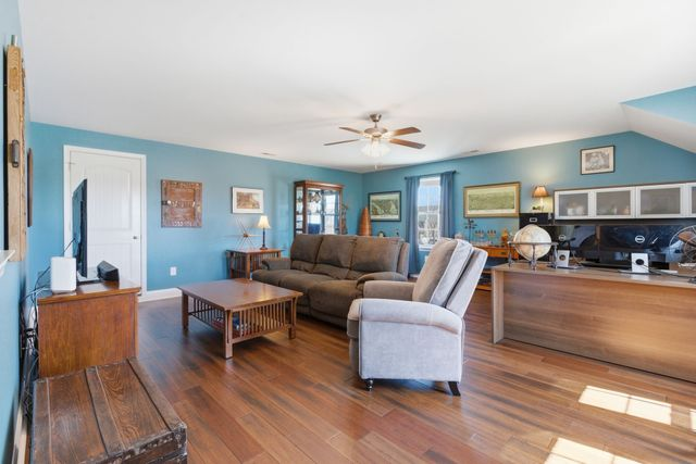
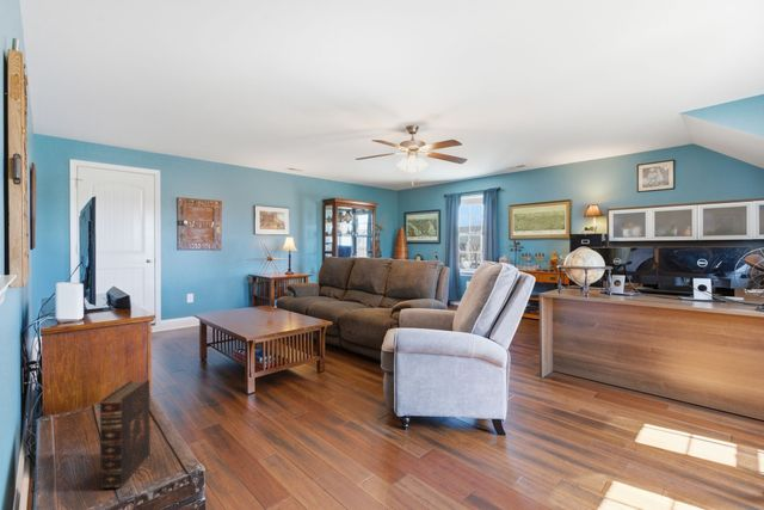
+ bible [99,379,152,490]
